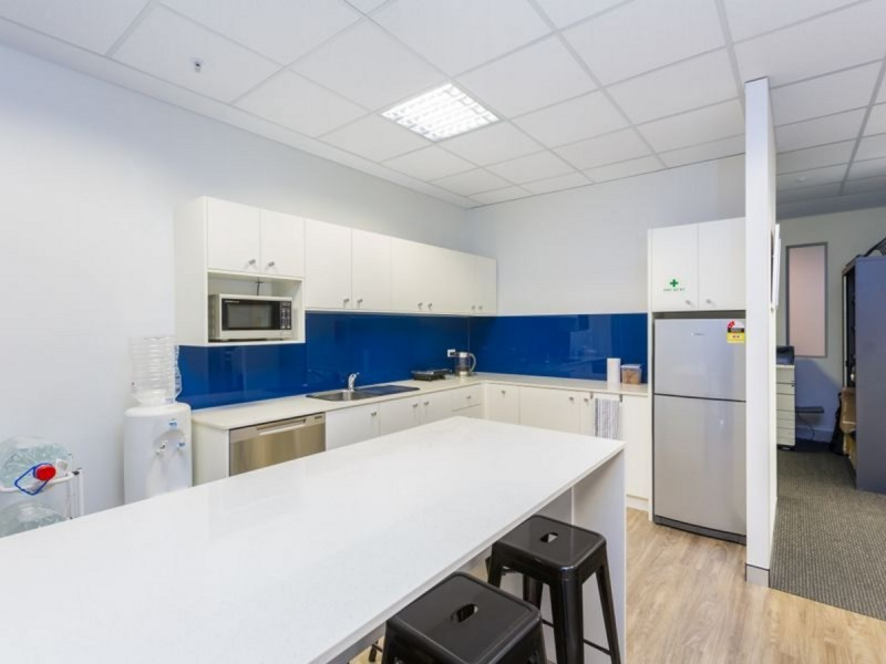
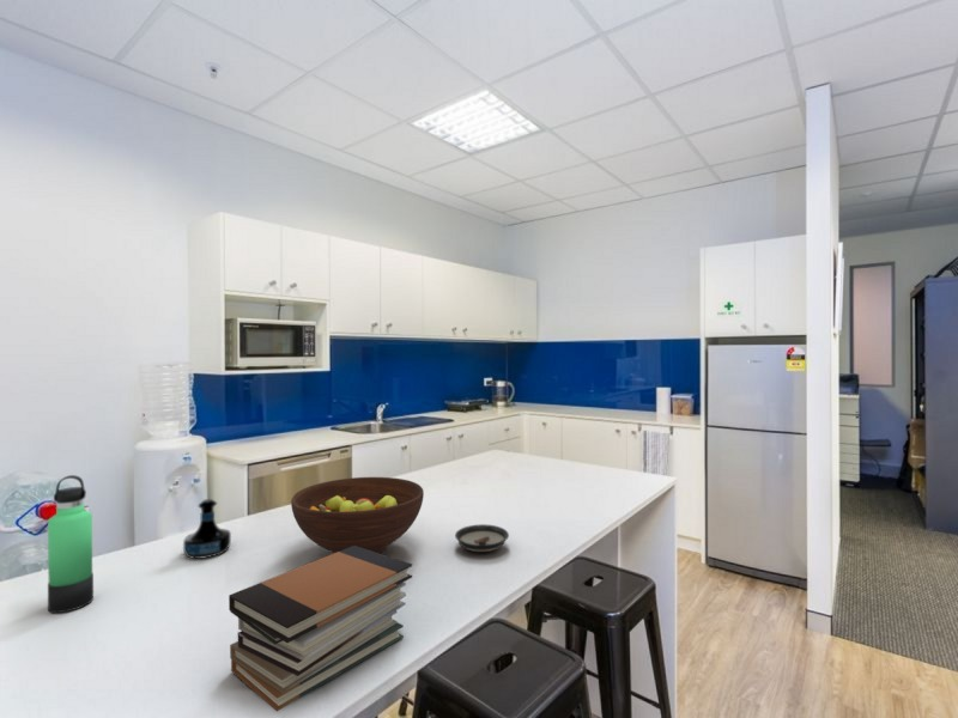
+ saucer [454,523,510,553]
+ book stack [228,546,413,712]
+ tequila bottle [182,498,232,560]
+ thermos bottle [47,474,95,614]
+ fruit bowl [290,476,425,554]
